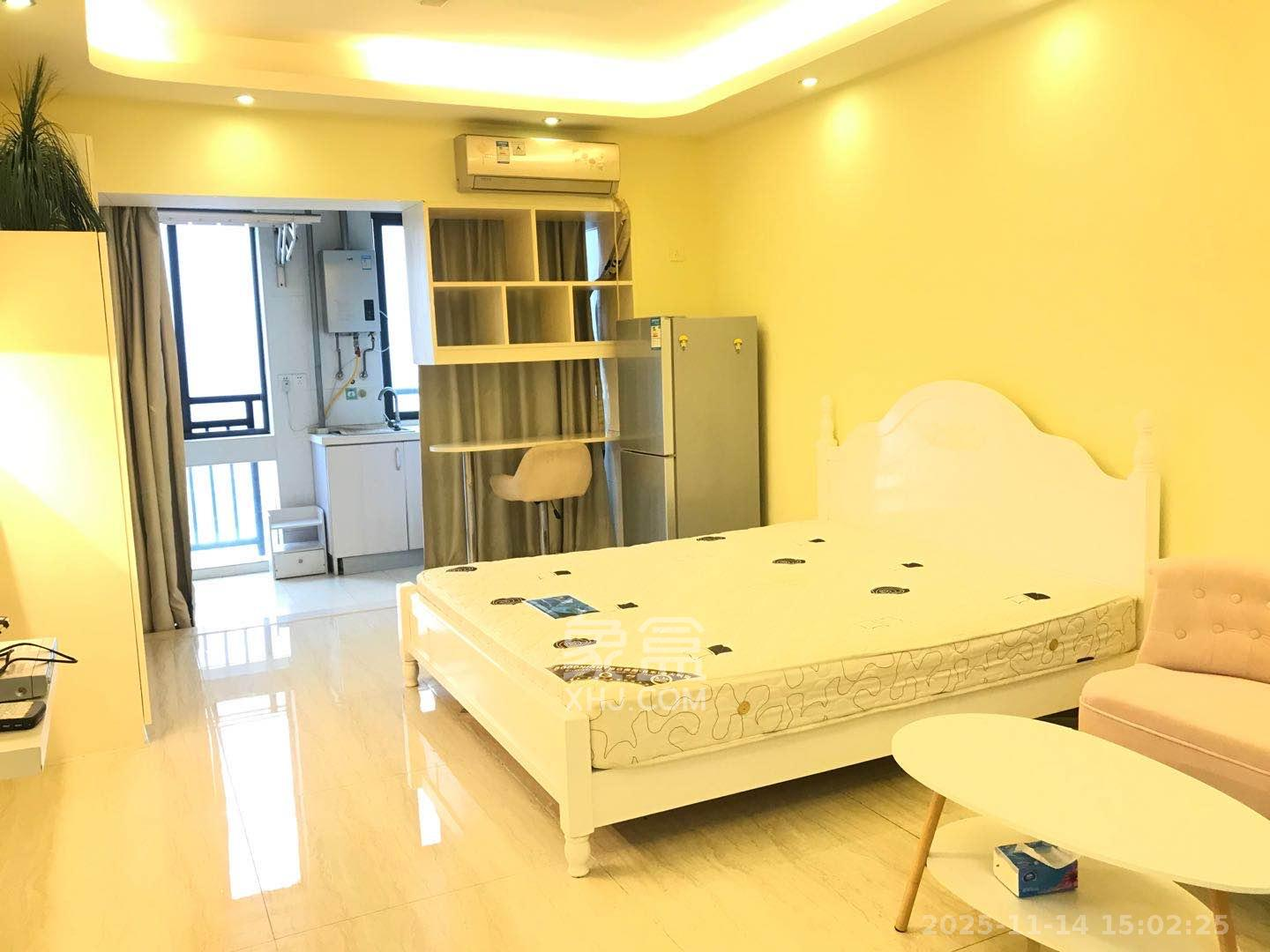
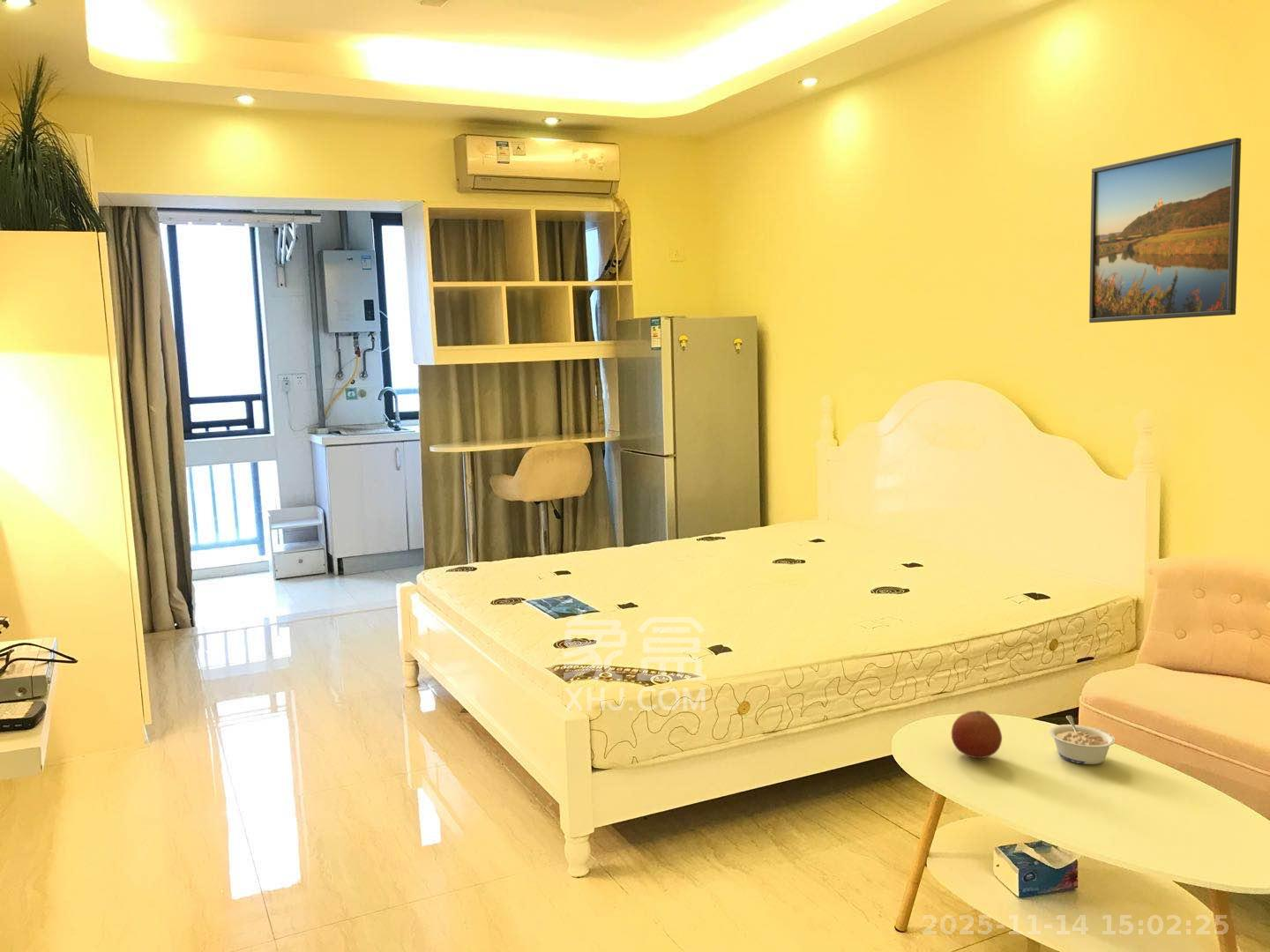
+ fruit [951,710,1003,759]
+ legume [1048,715,1117,765]
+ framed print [1088,137,1242,324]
